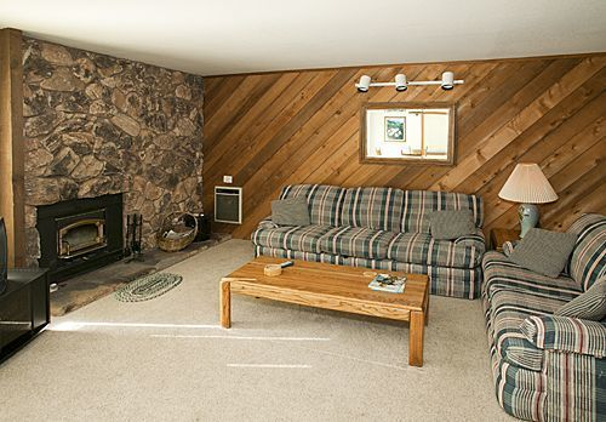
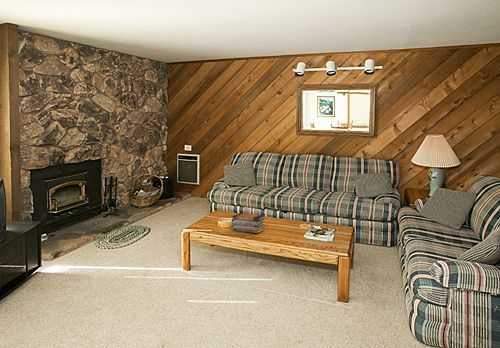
+ book stack [231,212,266,234]
